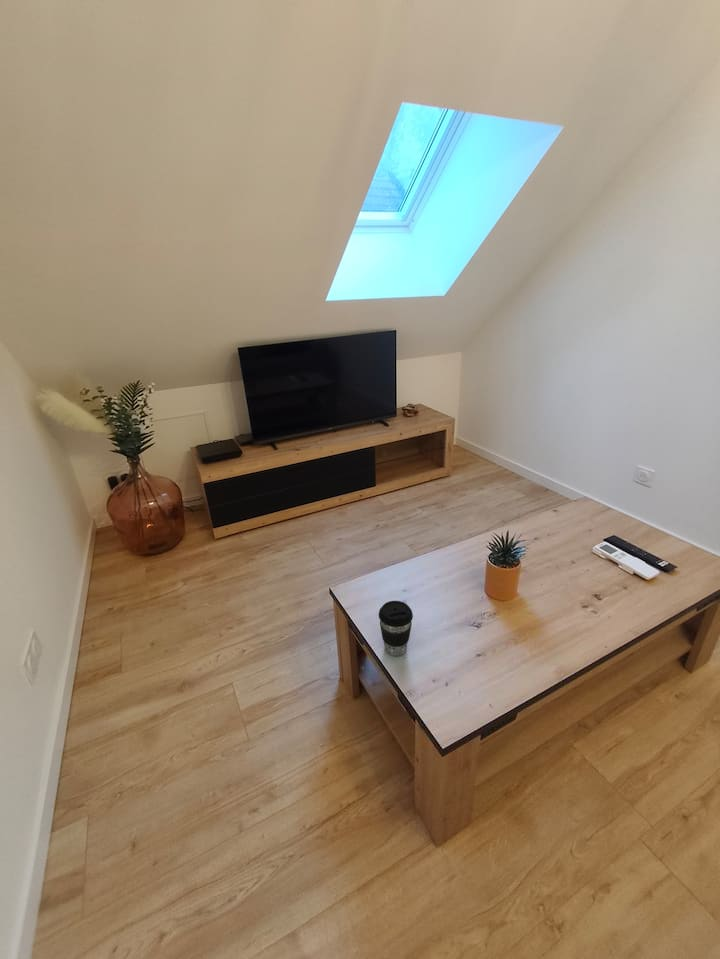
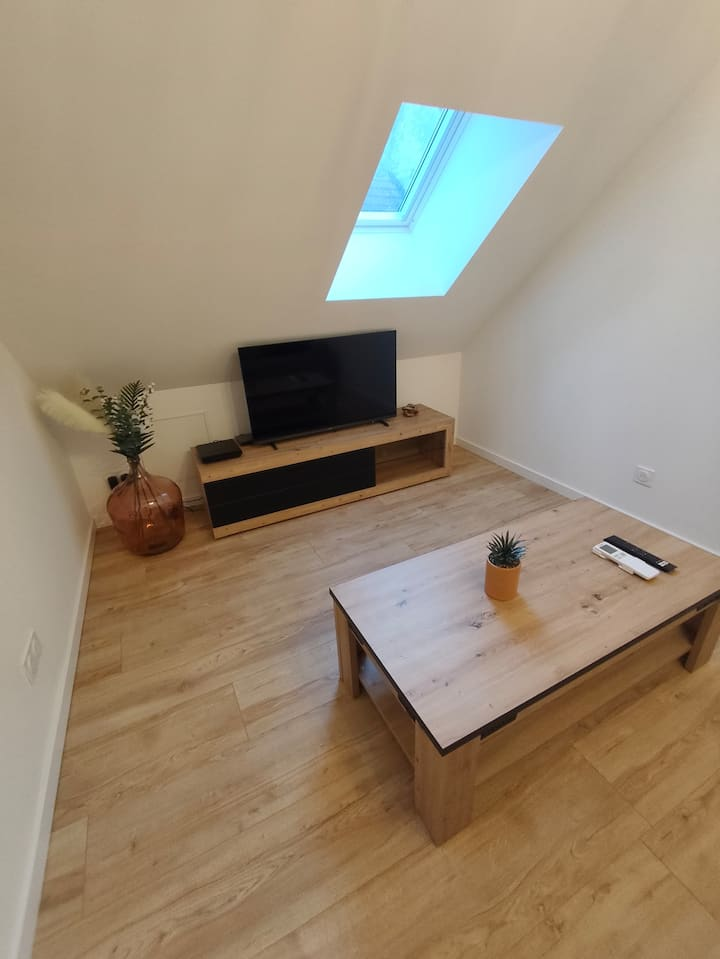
- coffee cup [378,600,414,657]
